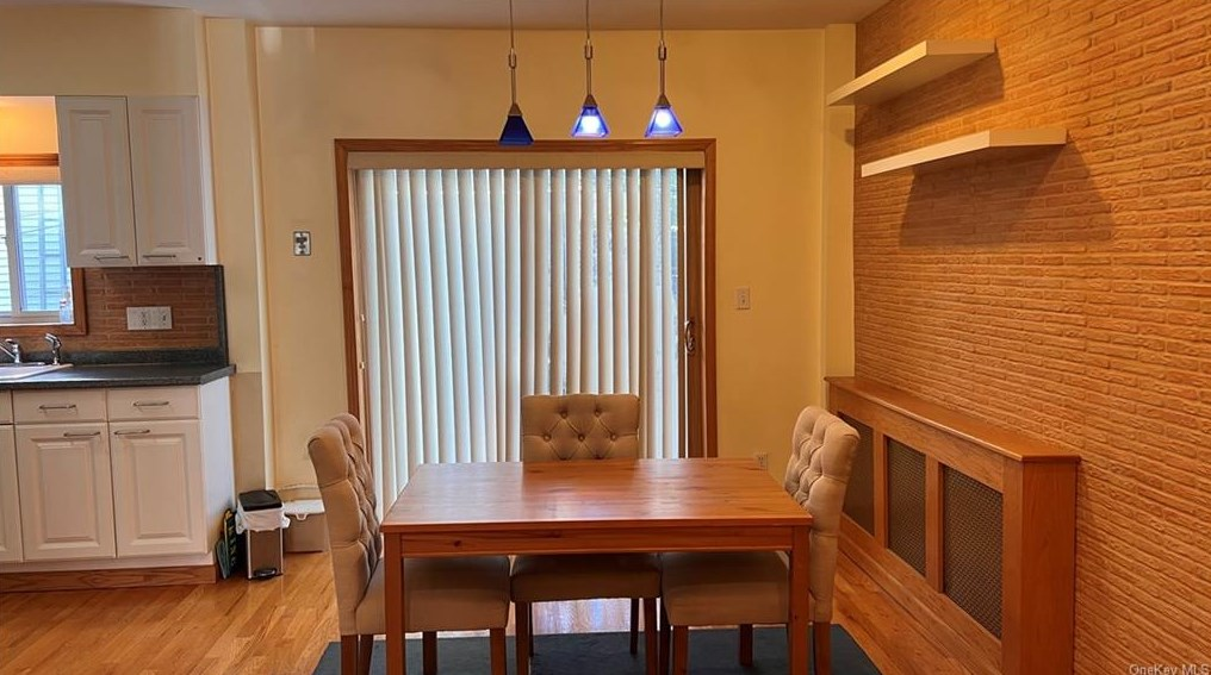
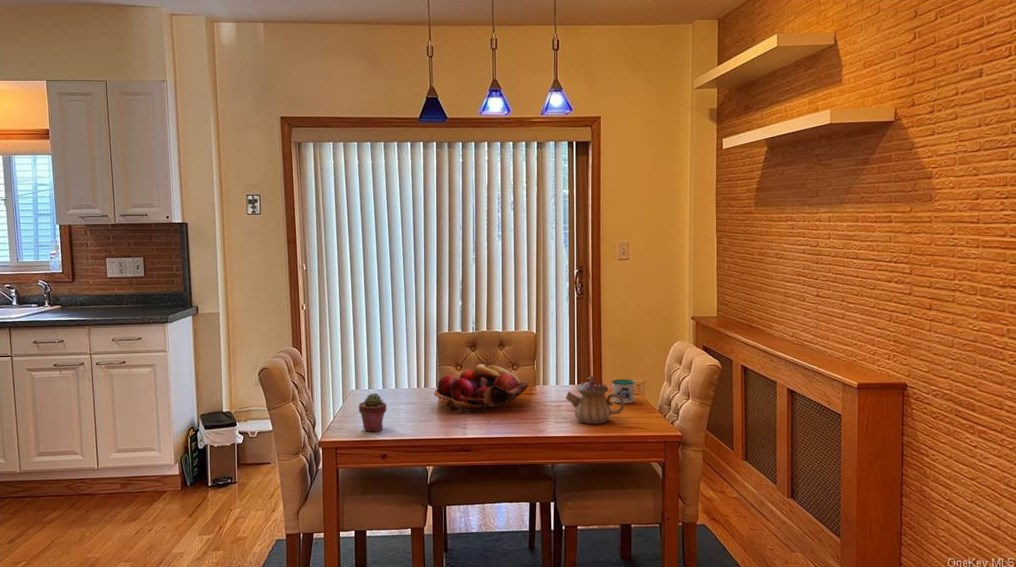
+ fruit basket [433,363,529,413]
+ teapot [565,375,626,425]
+ mug [606,378,636,404]
+ potted succulent [358,392,388,432]
